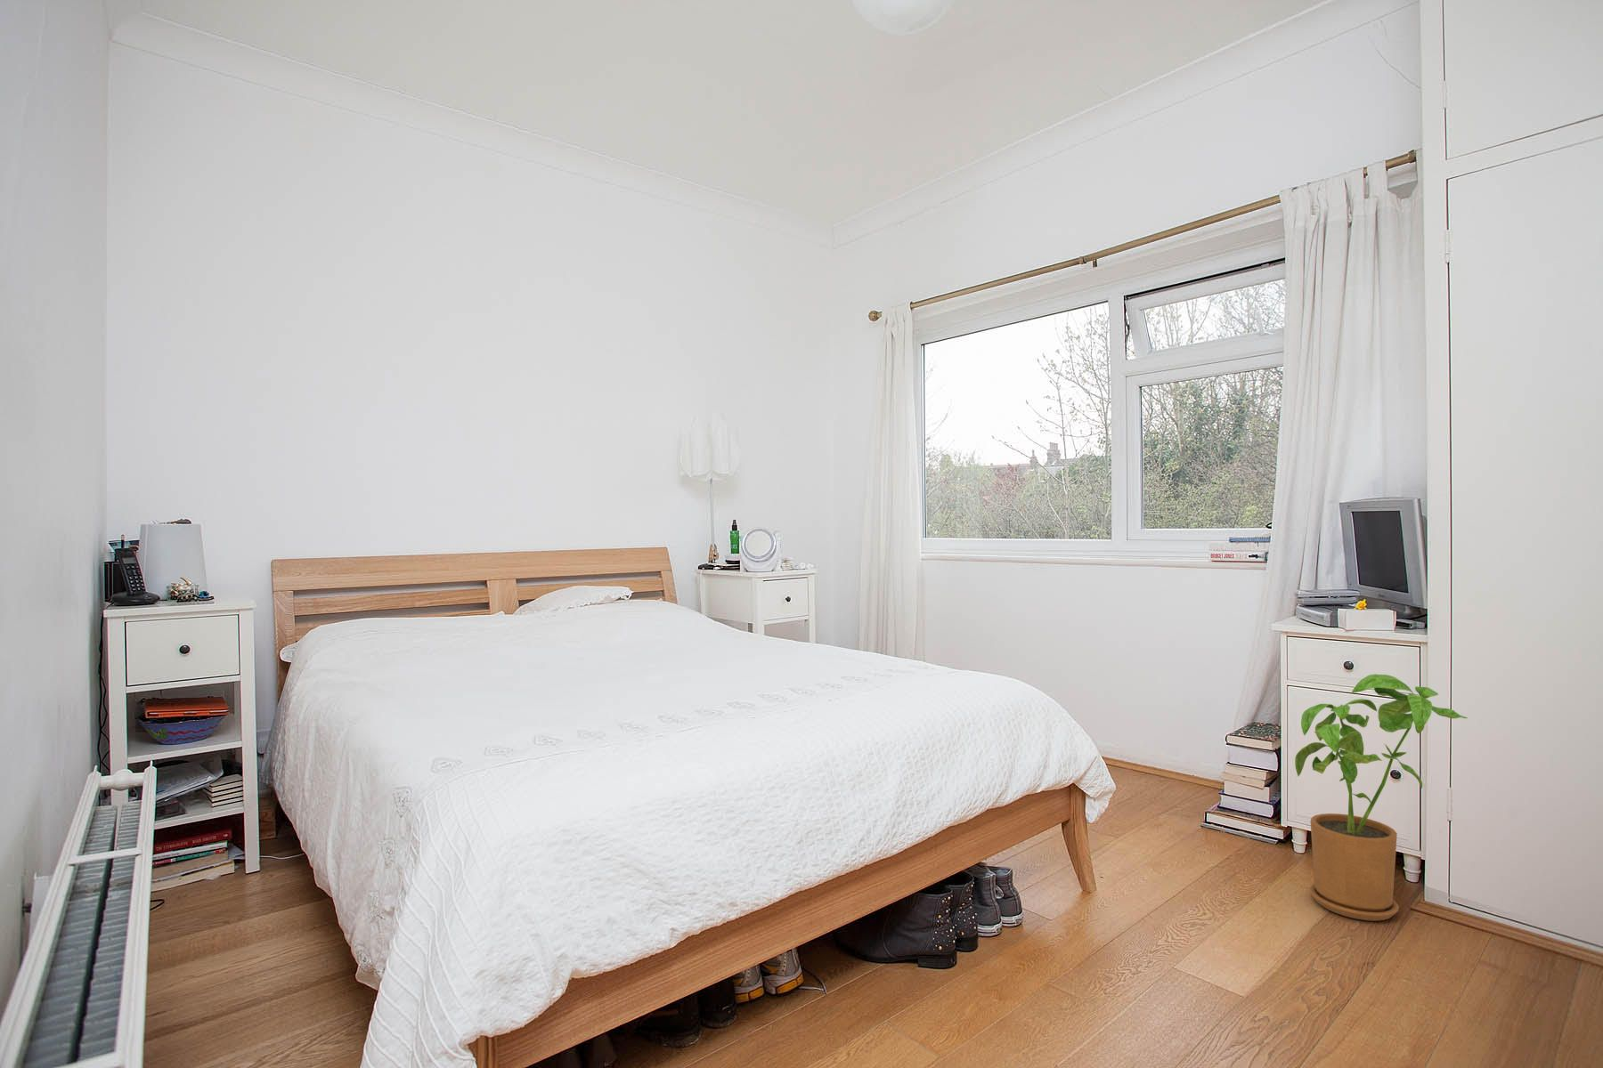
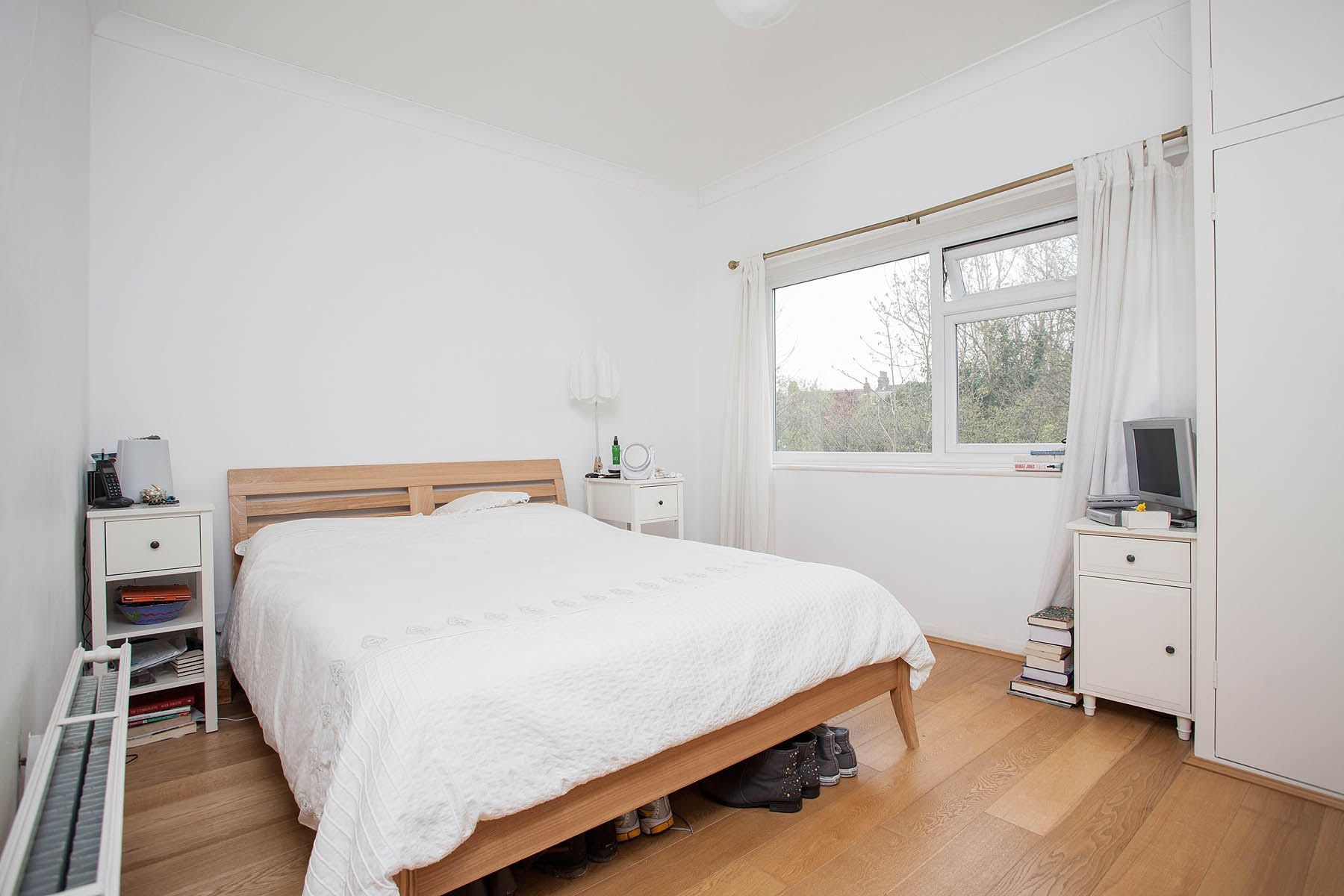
- house plant [1294,672,1468,923]
